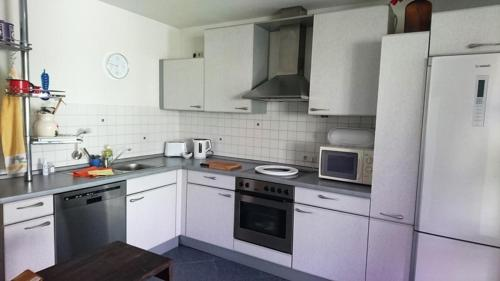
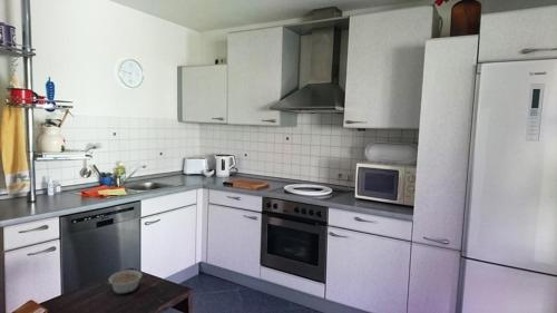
+ legume [105,268,144,295]
